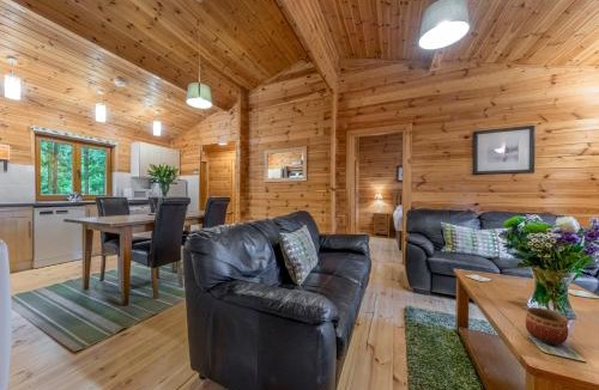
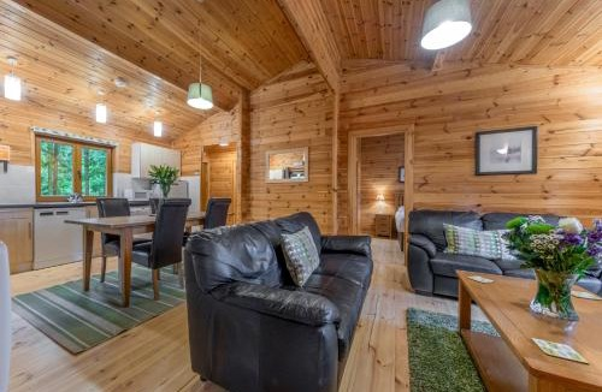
- bowl [525,306,569,346]
